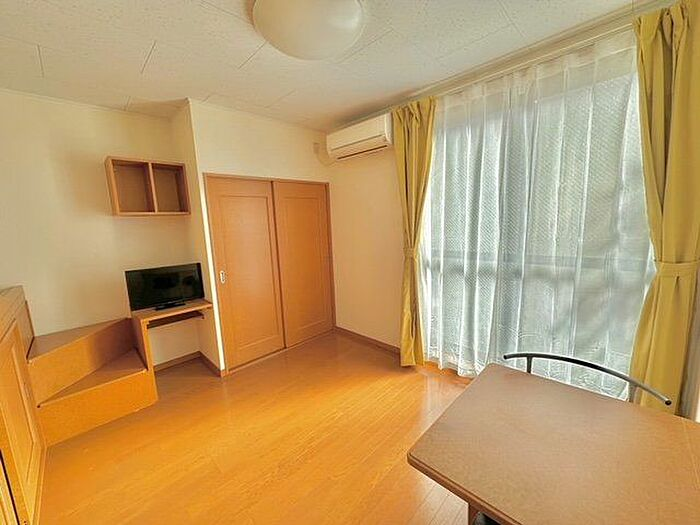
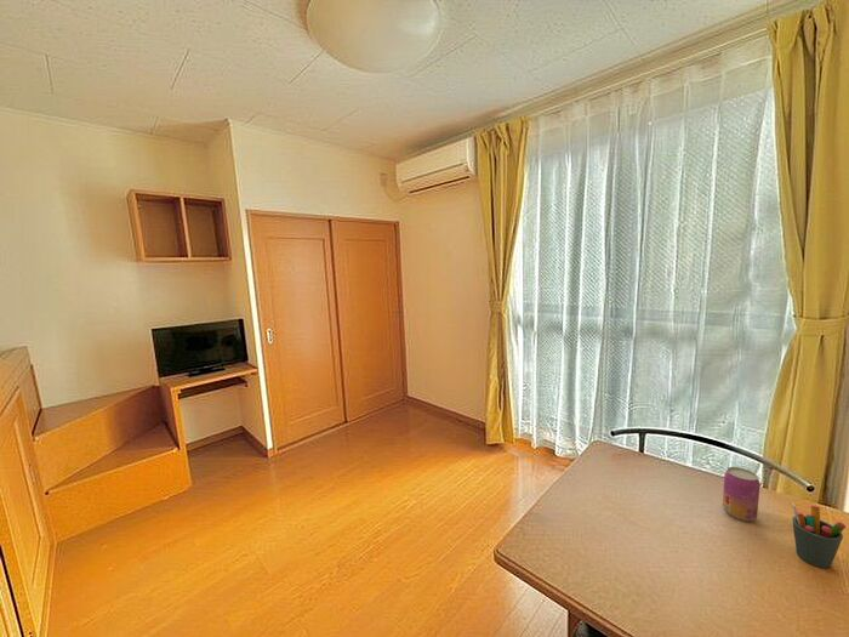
+ beer can [722,466,762,522]
+ pen holder [791,502,847,569]
